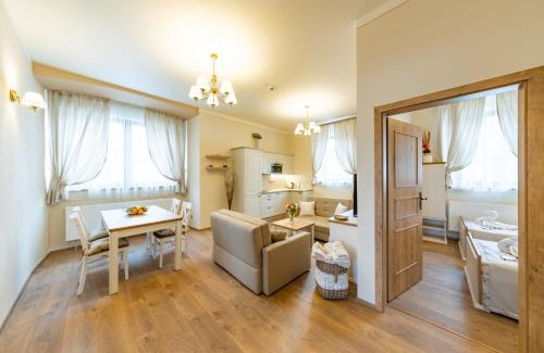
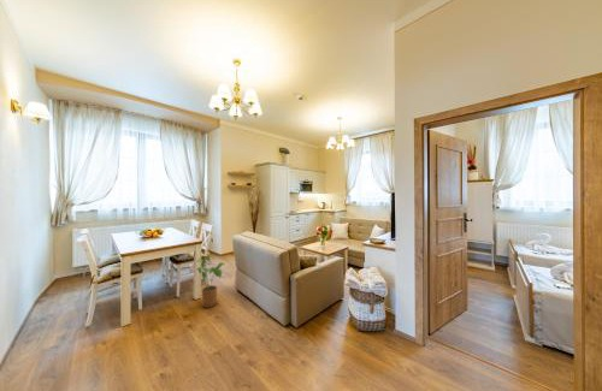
+ house plant [195,254,225,309]
